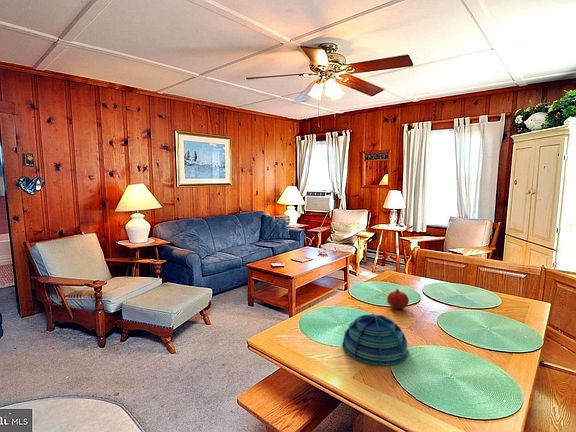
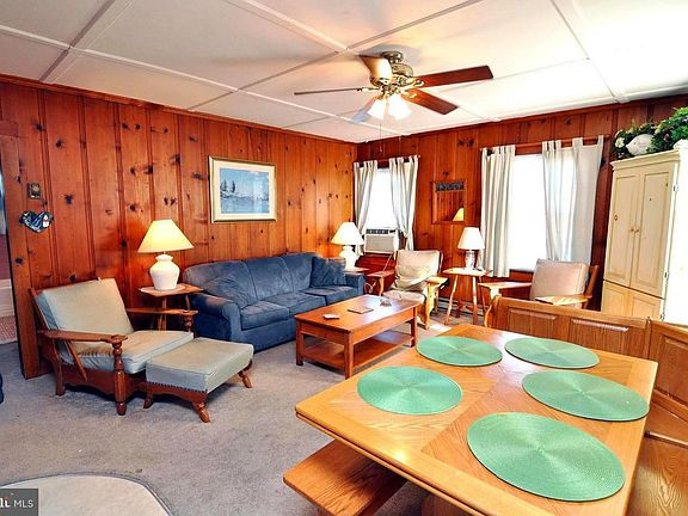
- decorative bowl [341,313,409,367]
- fruit [386,287,410,310]
